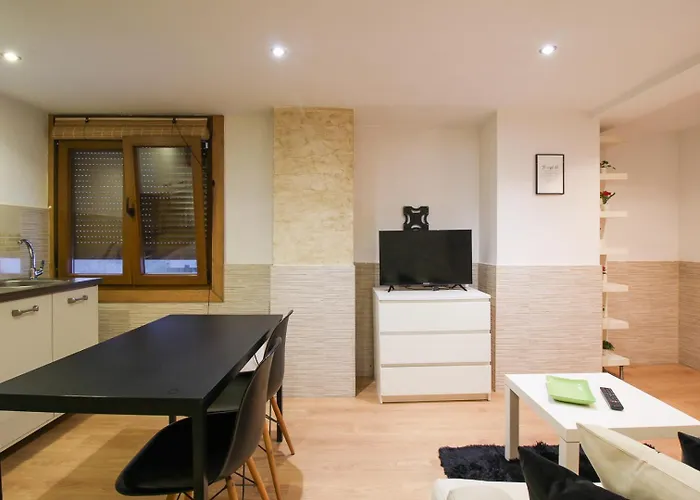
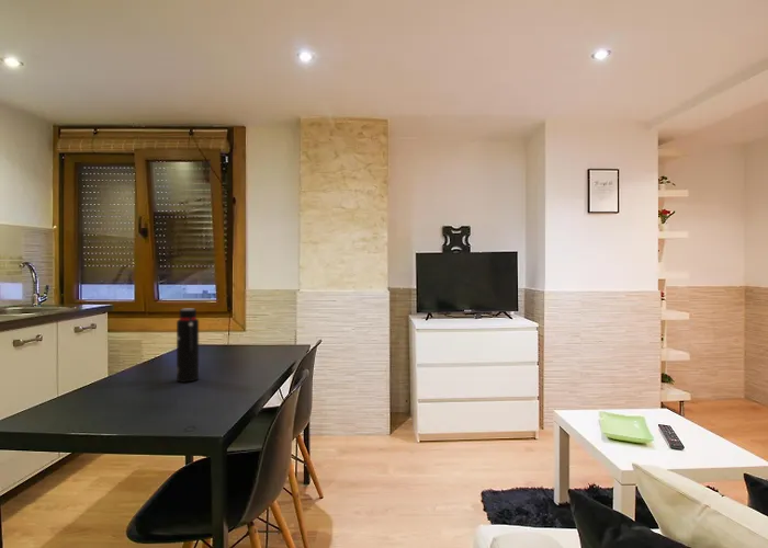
+ water bottle [176,308,200,384]
